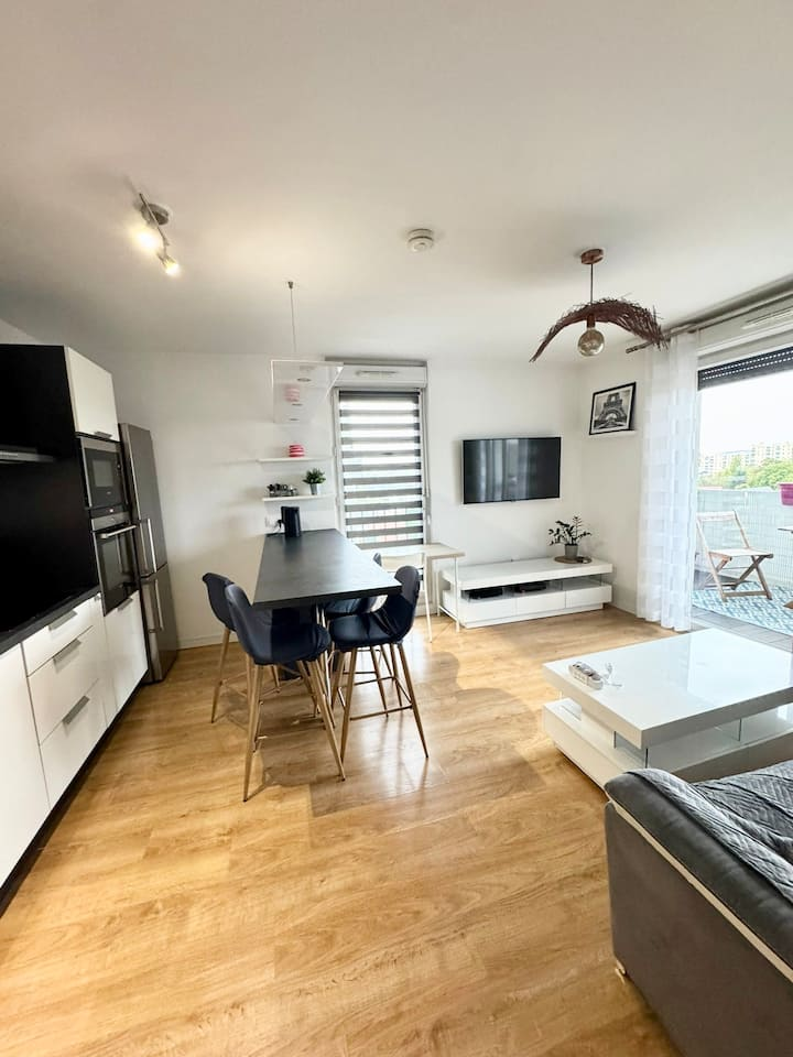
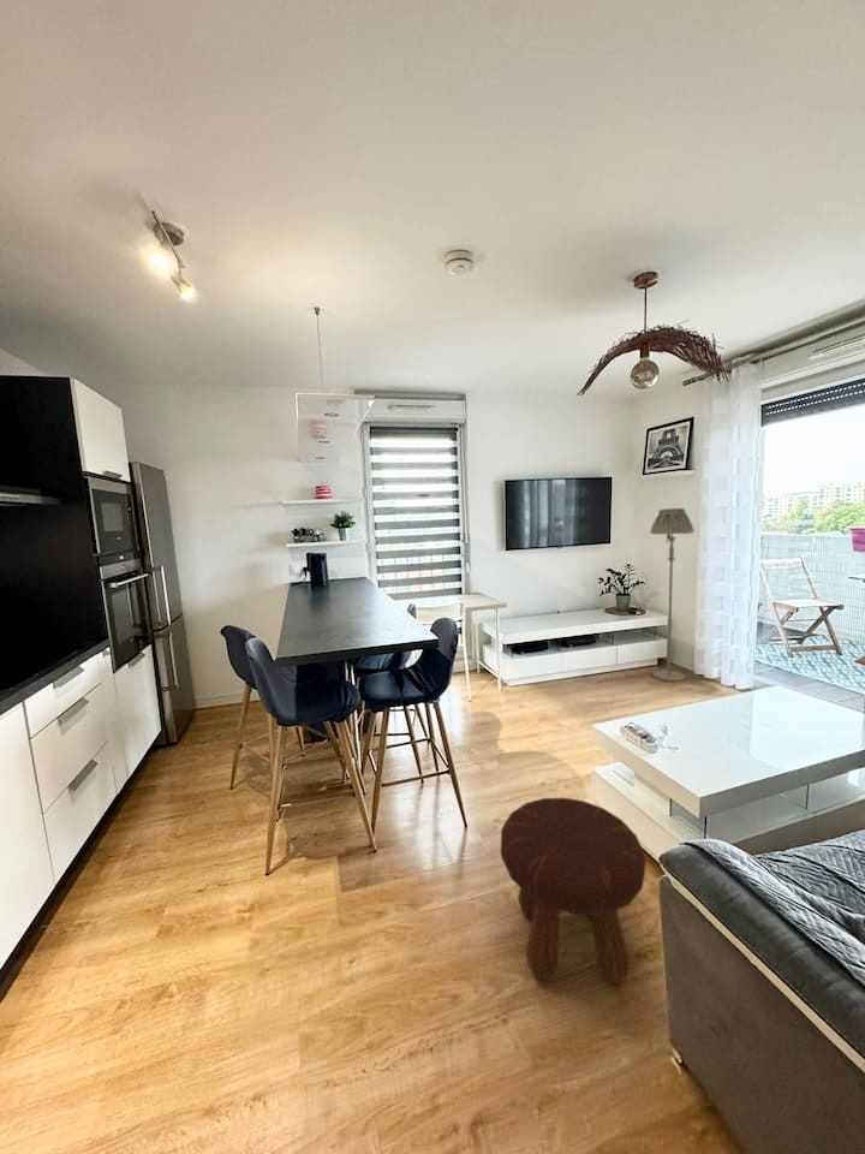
+ footstool [500,796,648,985]
+ floor lamp [650,507,696,683]
